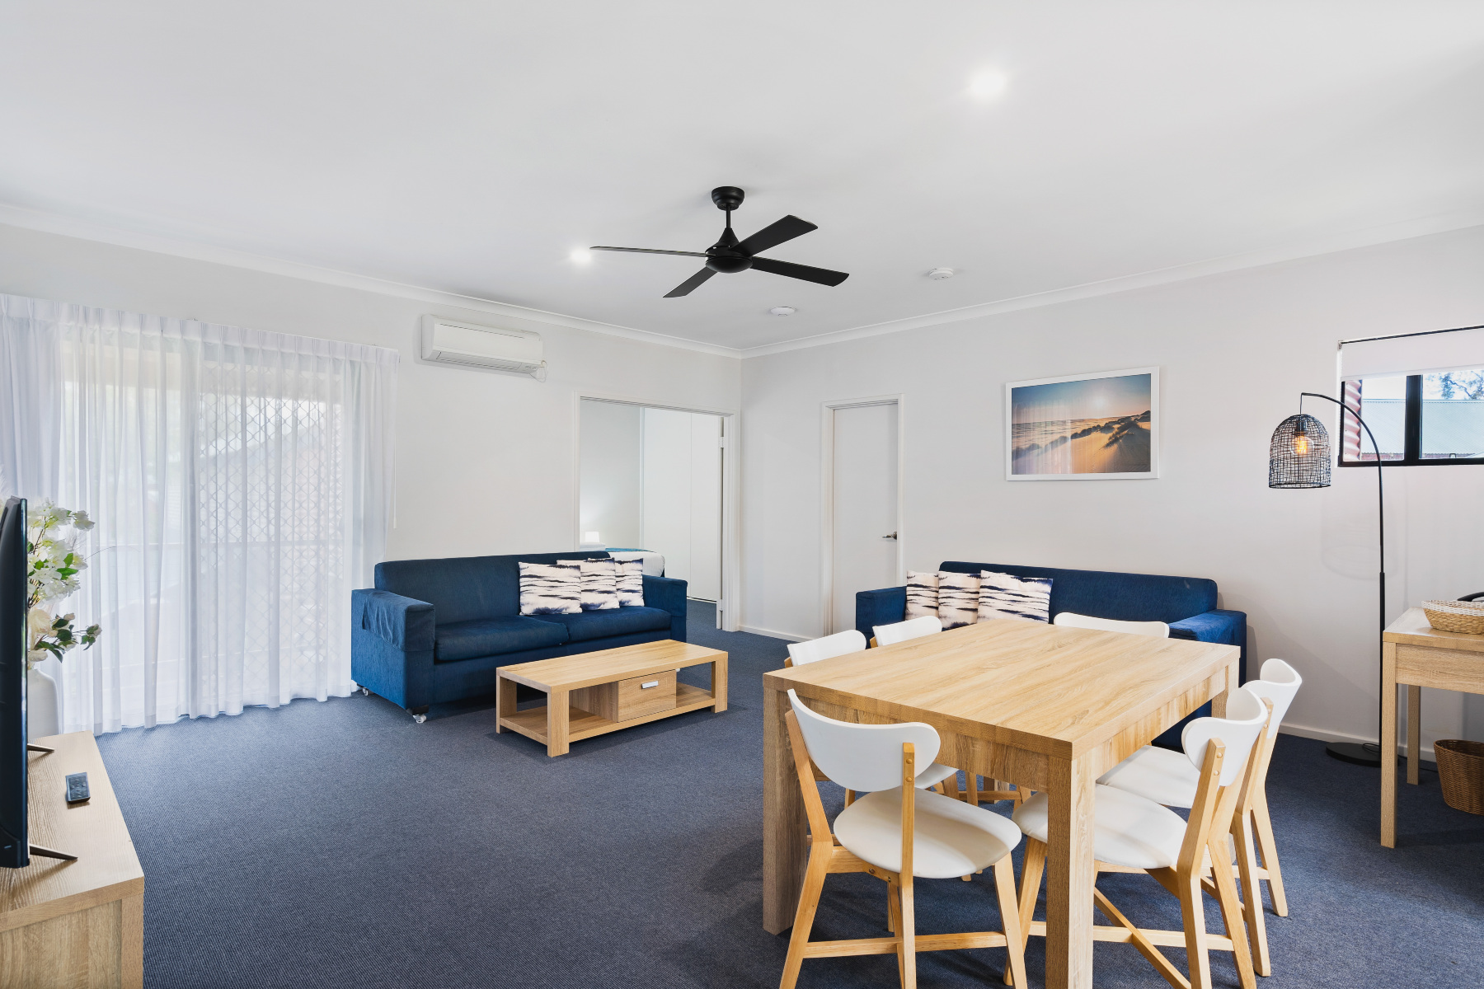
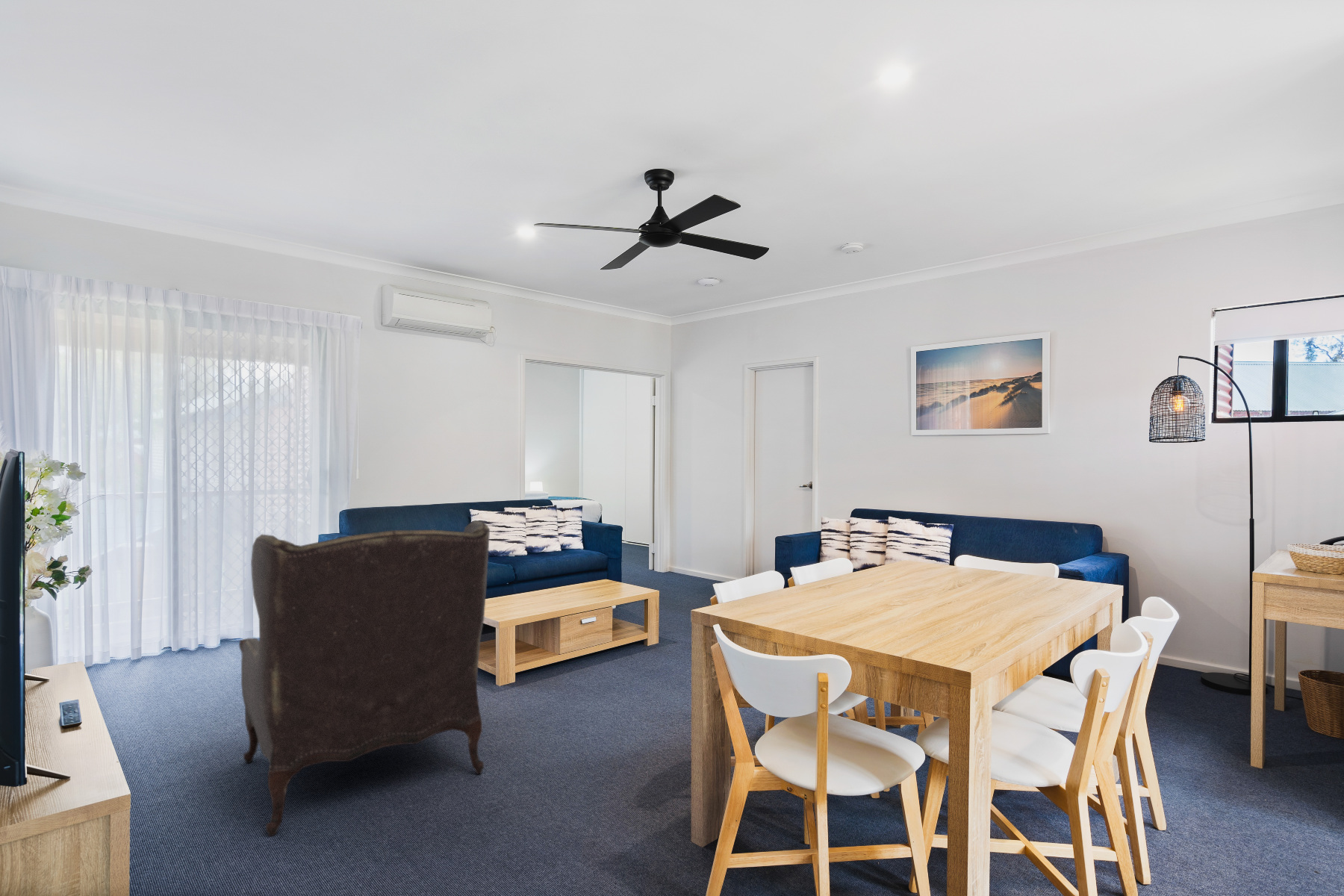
+ armchair [238,520,491,837]
